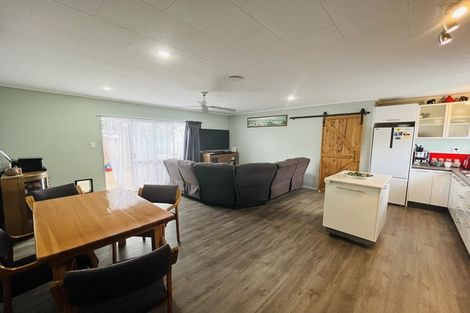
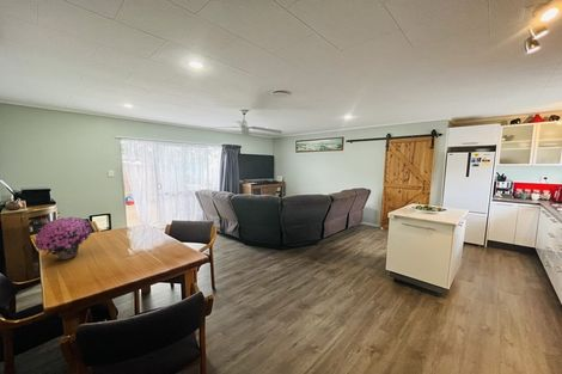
+ flower [33,215,92,260]
